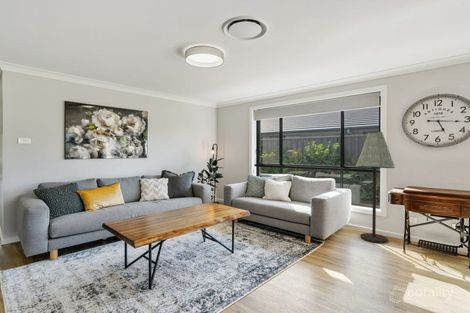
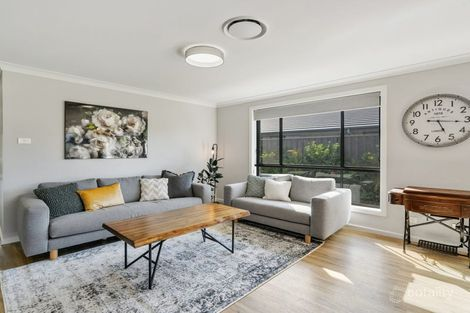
- floor lamp [355,131,396,244]
